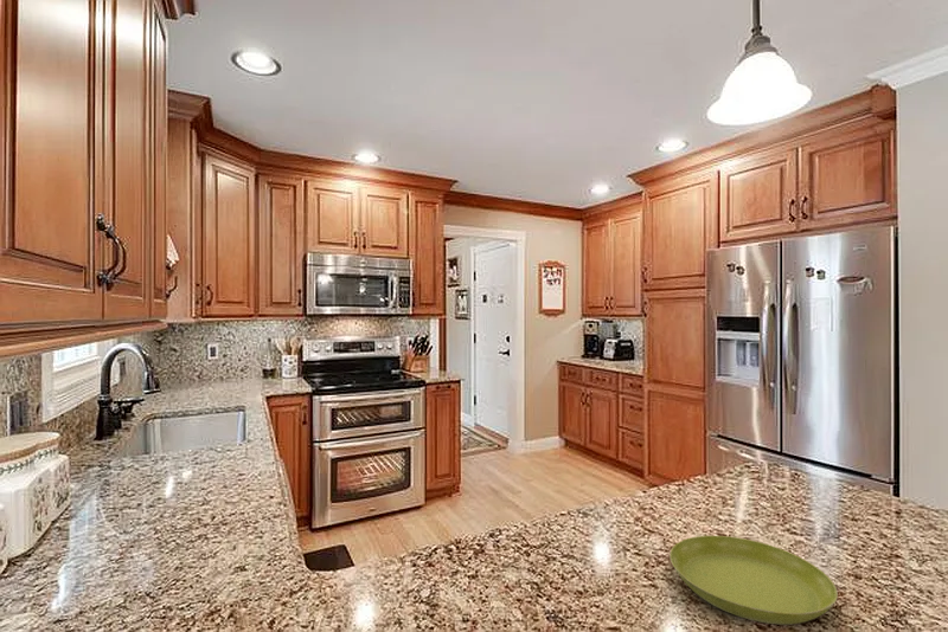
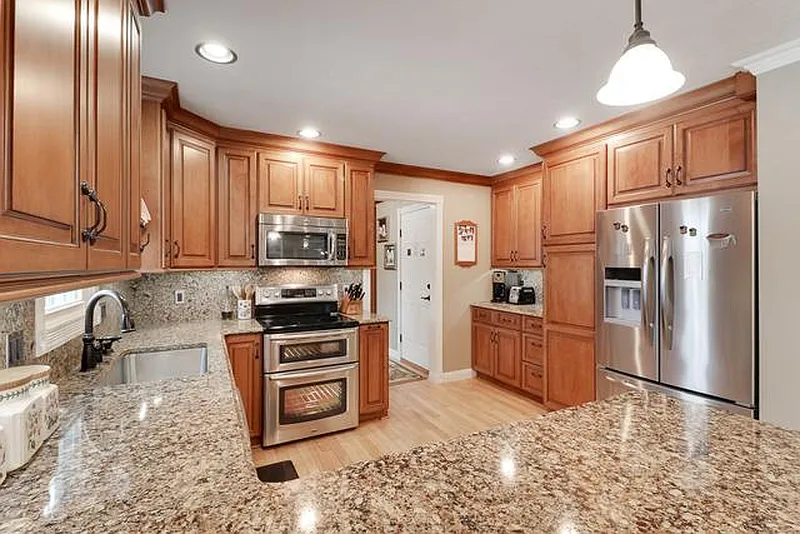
- saucer [668,535,839,626]
